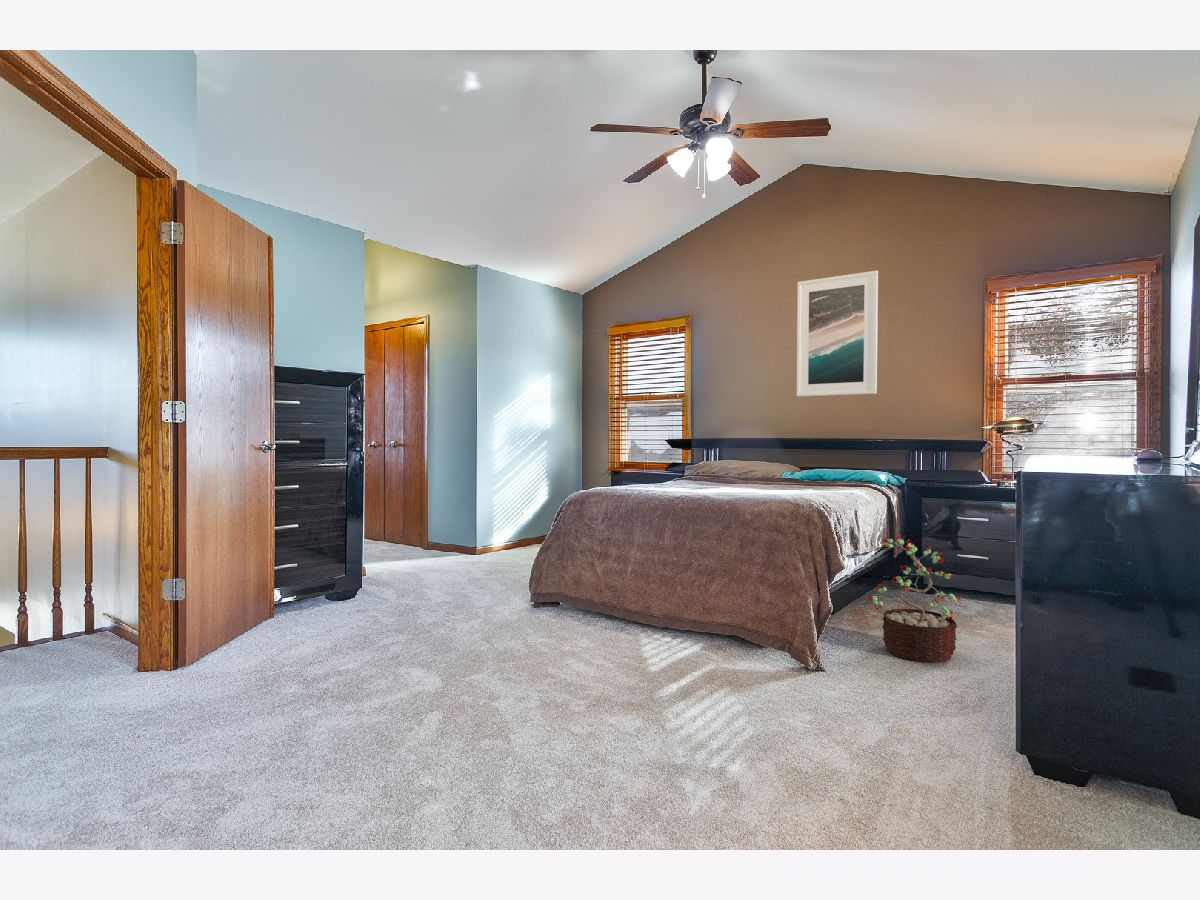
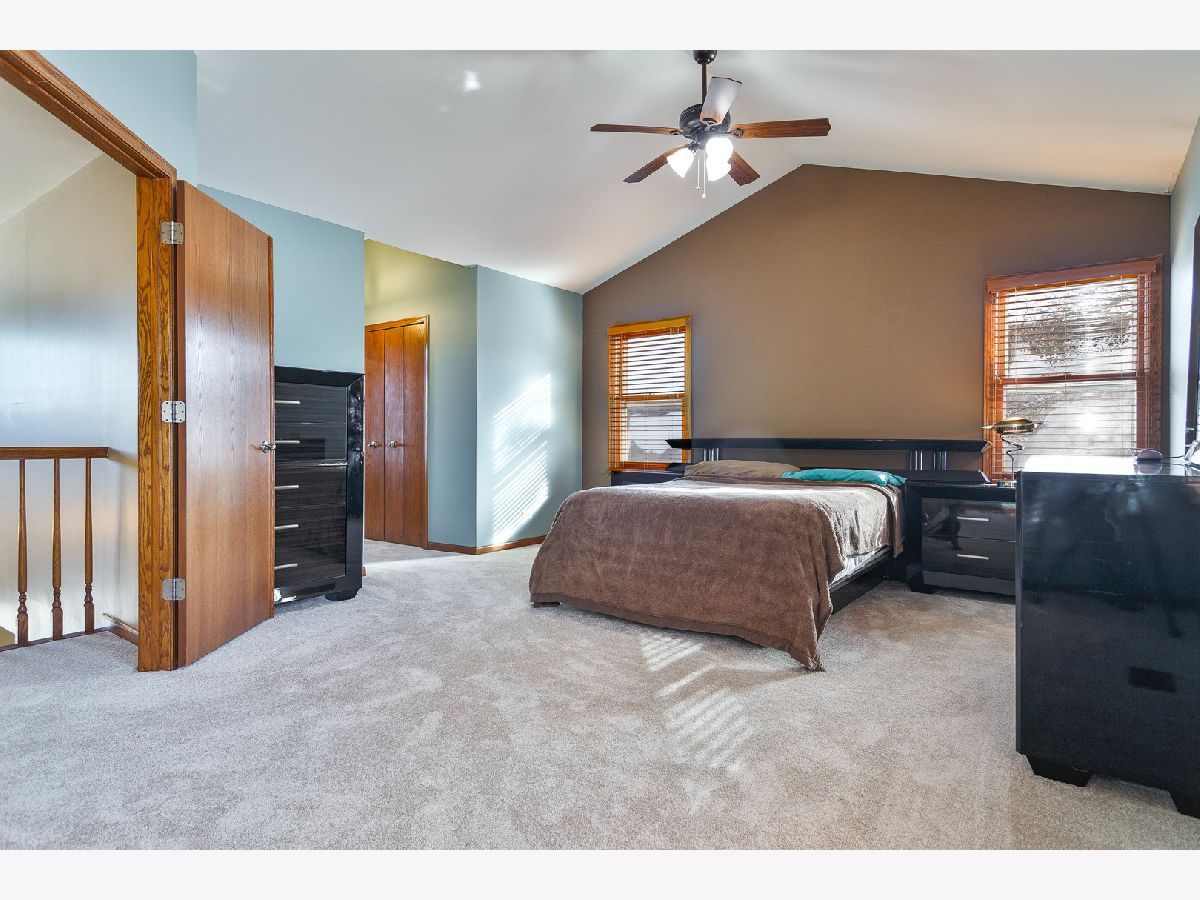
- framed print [796,270,879,397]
- decorative plant [866,534,961,664]
